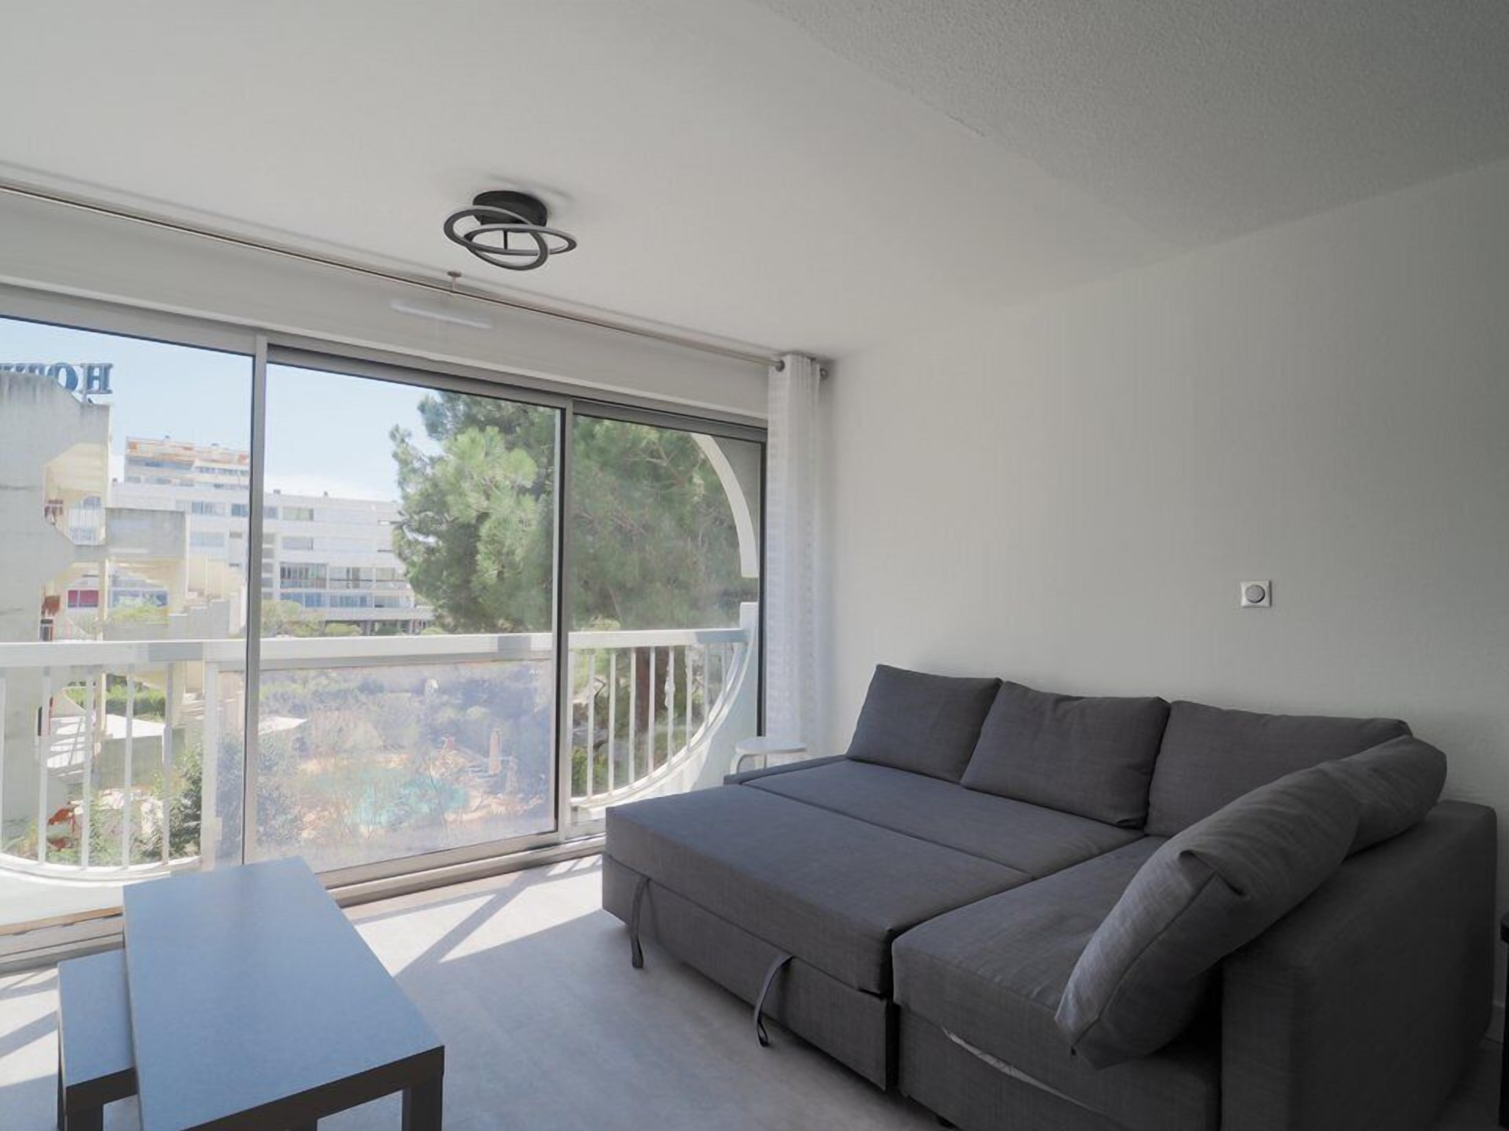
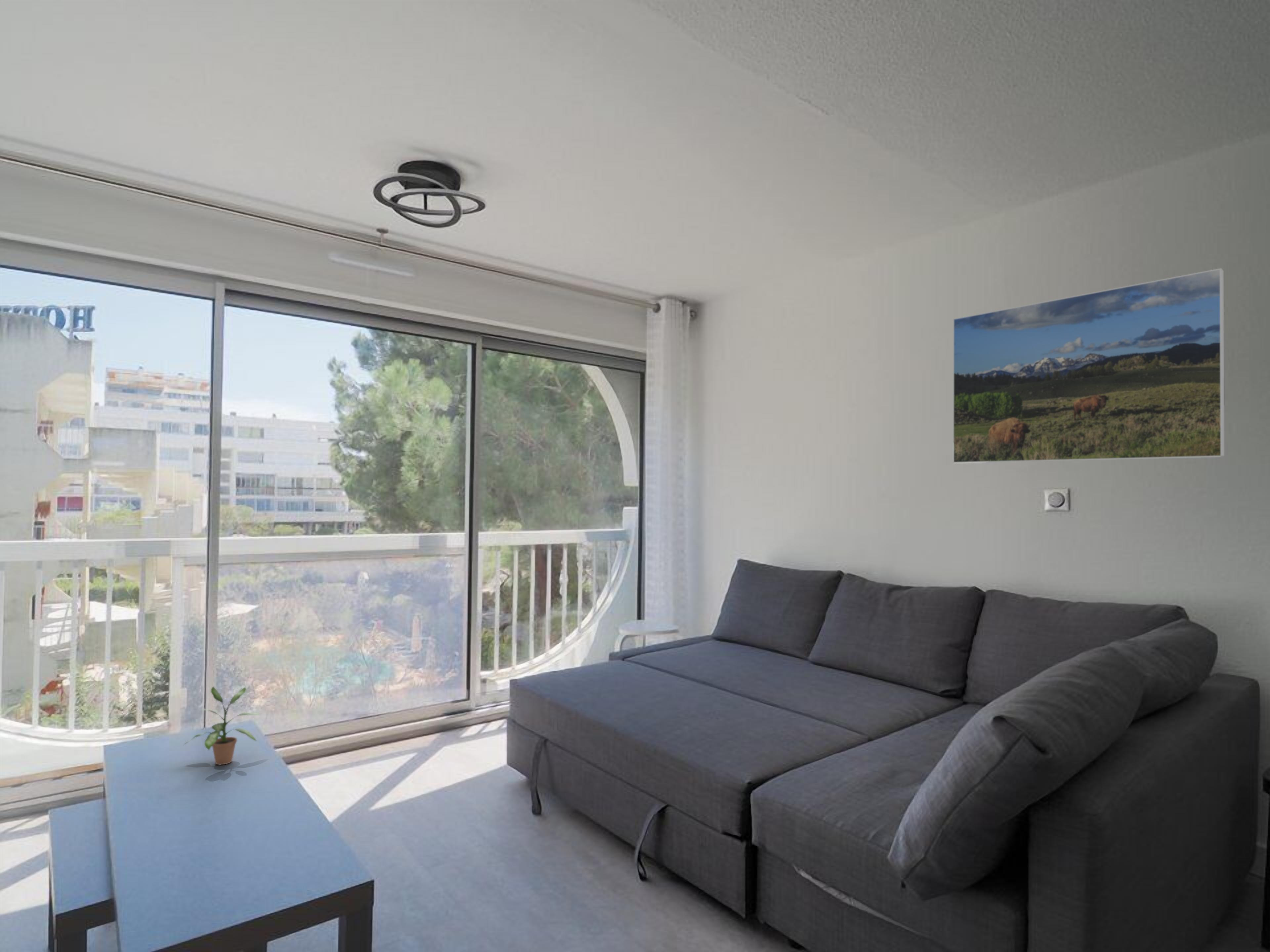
+ potted plant [183,686,262,765]
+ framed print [952,268,1225,464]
